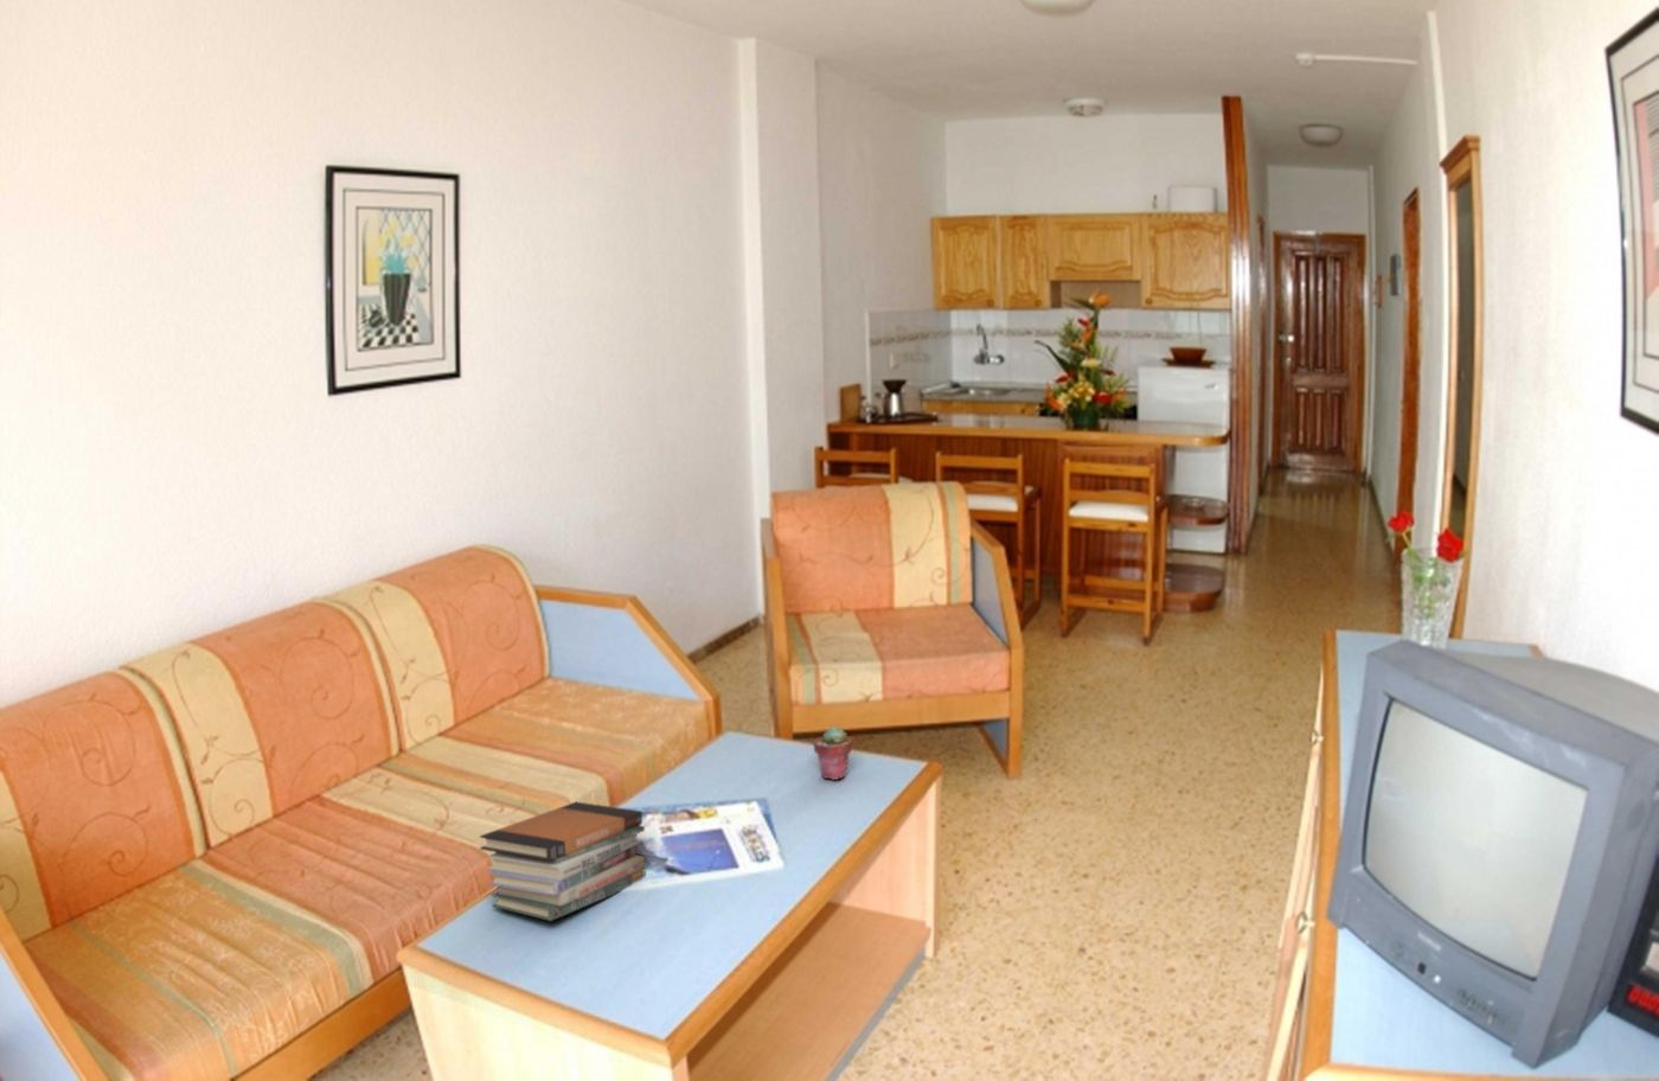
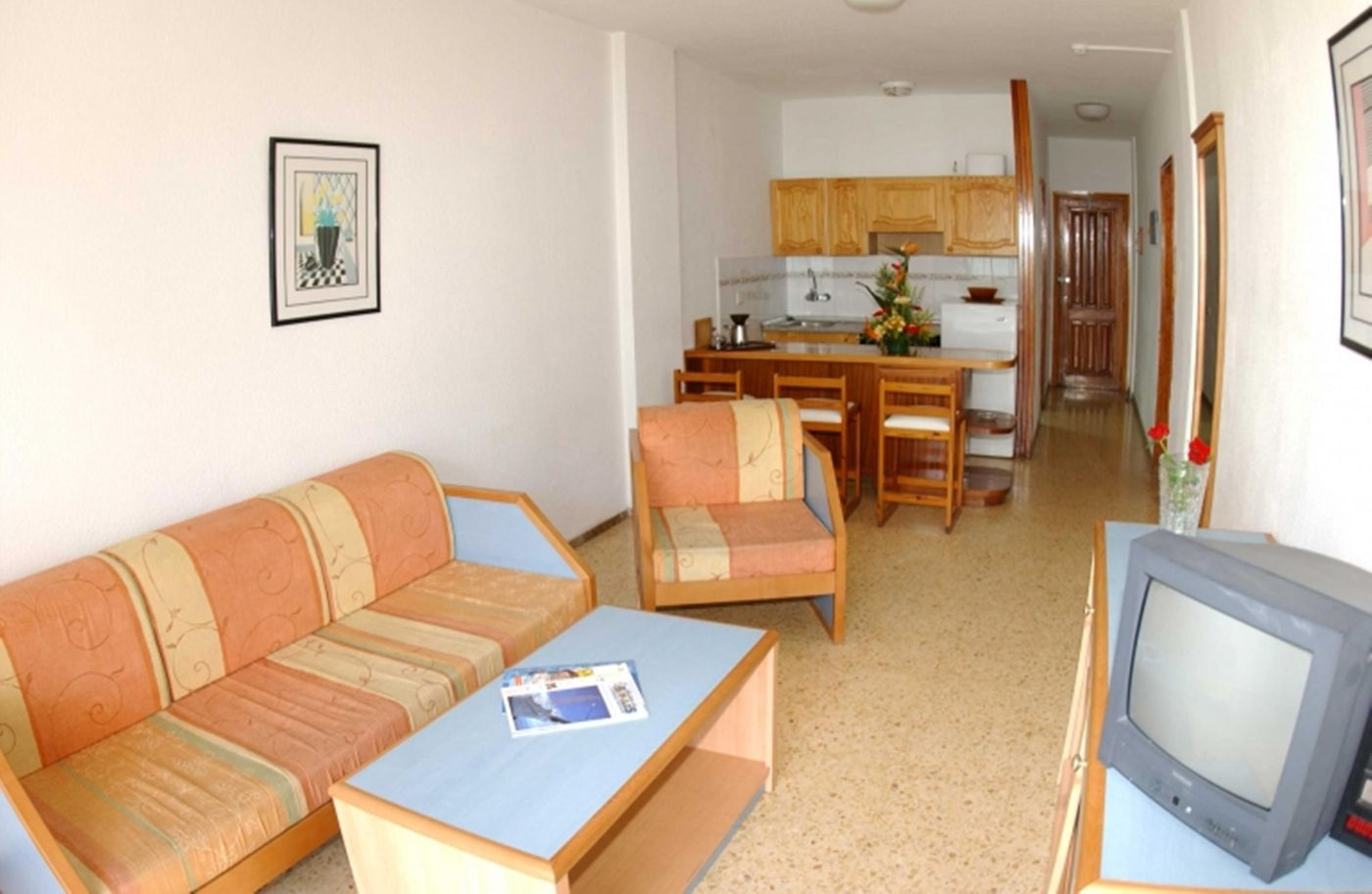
- potted succulent [811,726,854,781]
- book stack [479,802,646,923]
